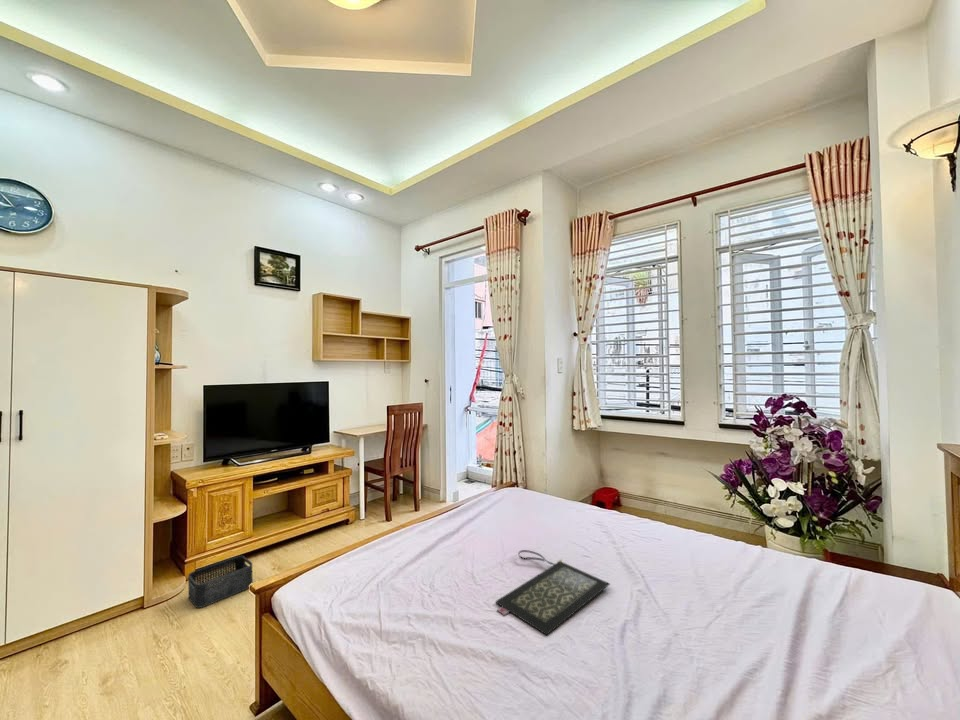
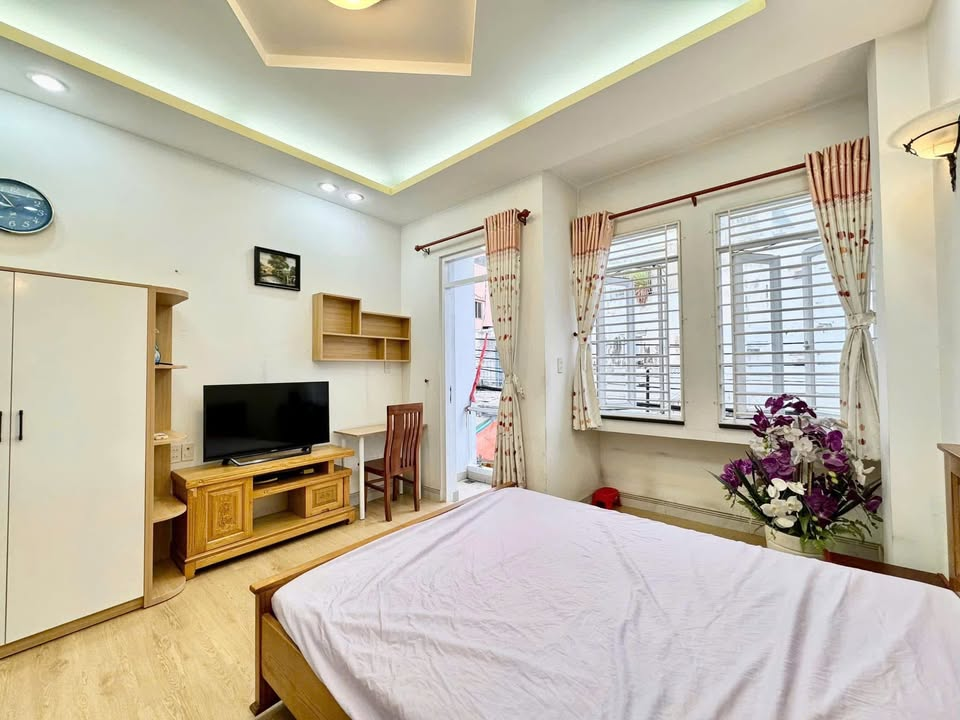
- storage bin [187,555,254,609]
- clutch bag [494,549,611,636]
